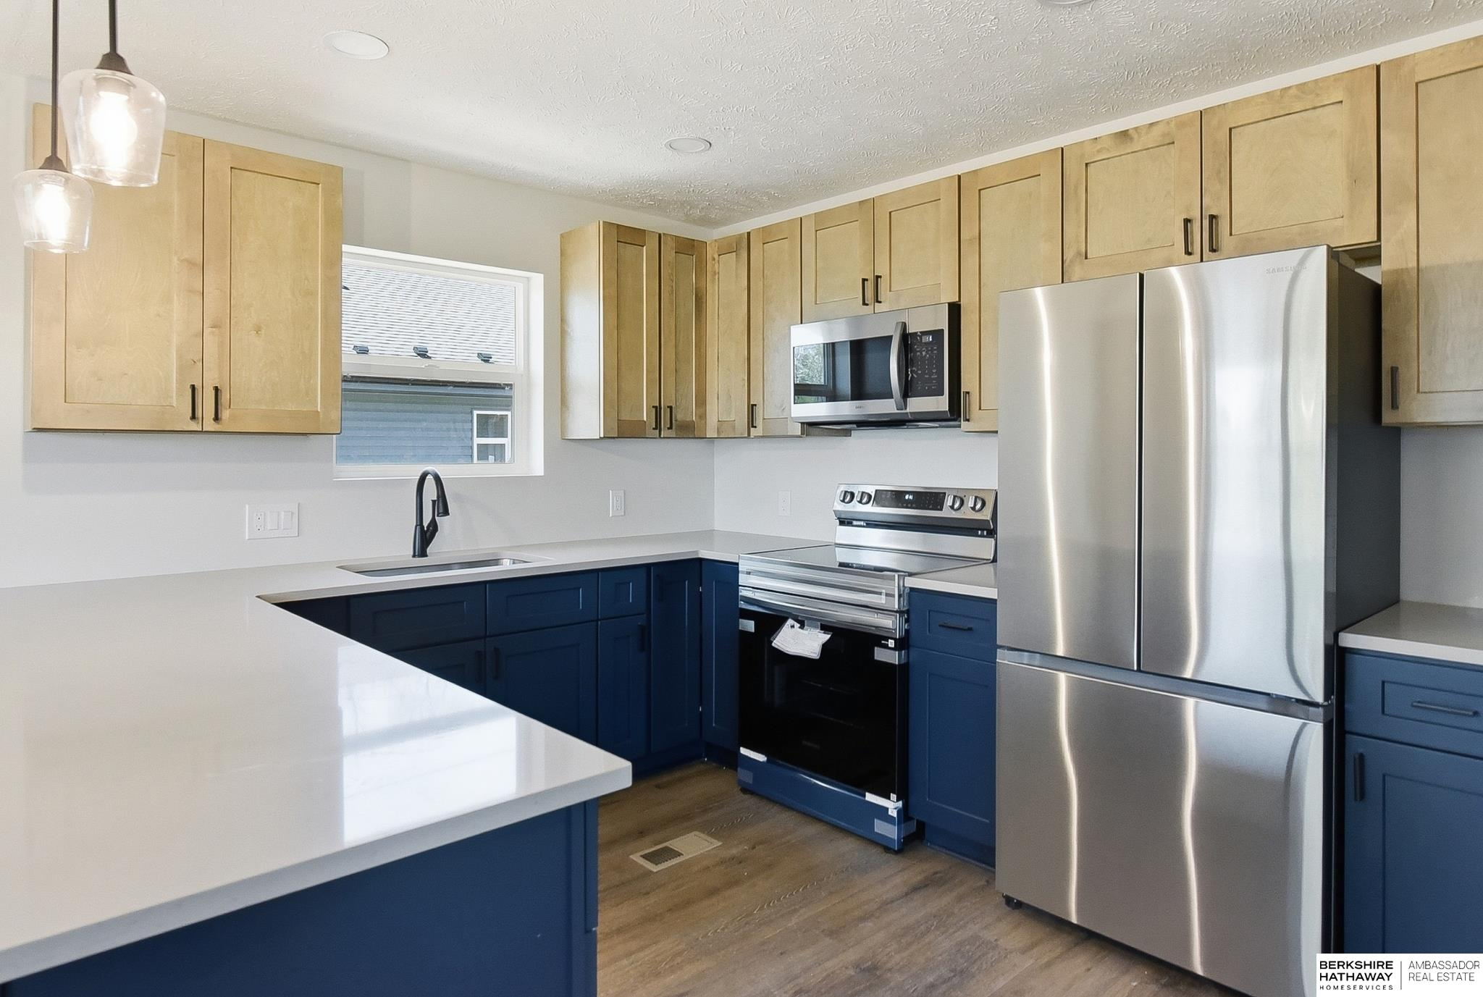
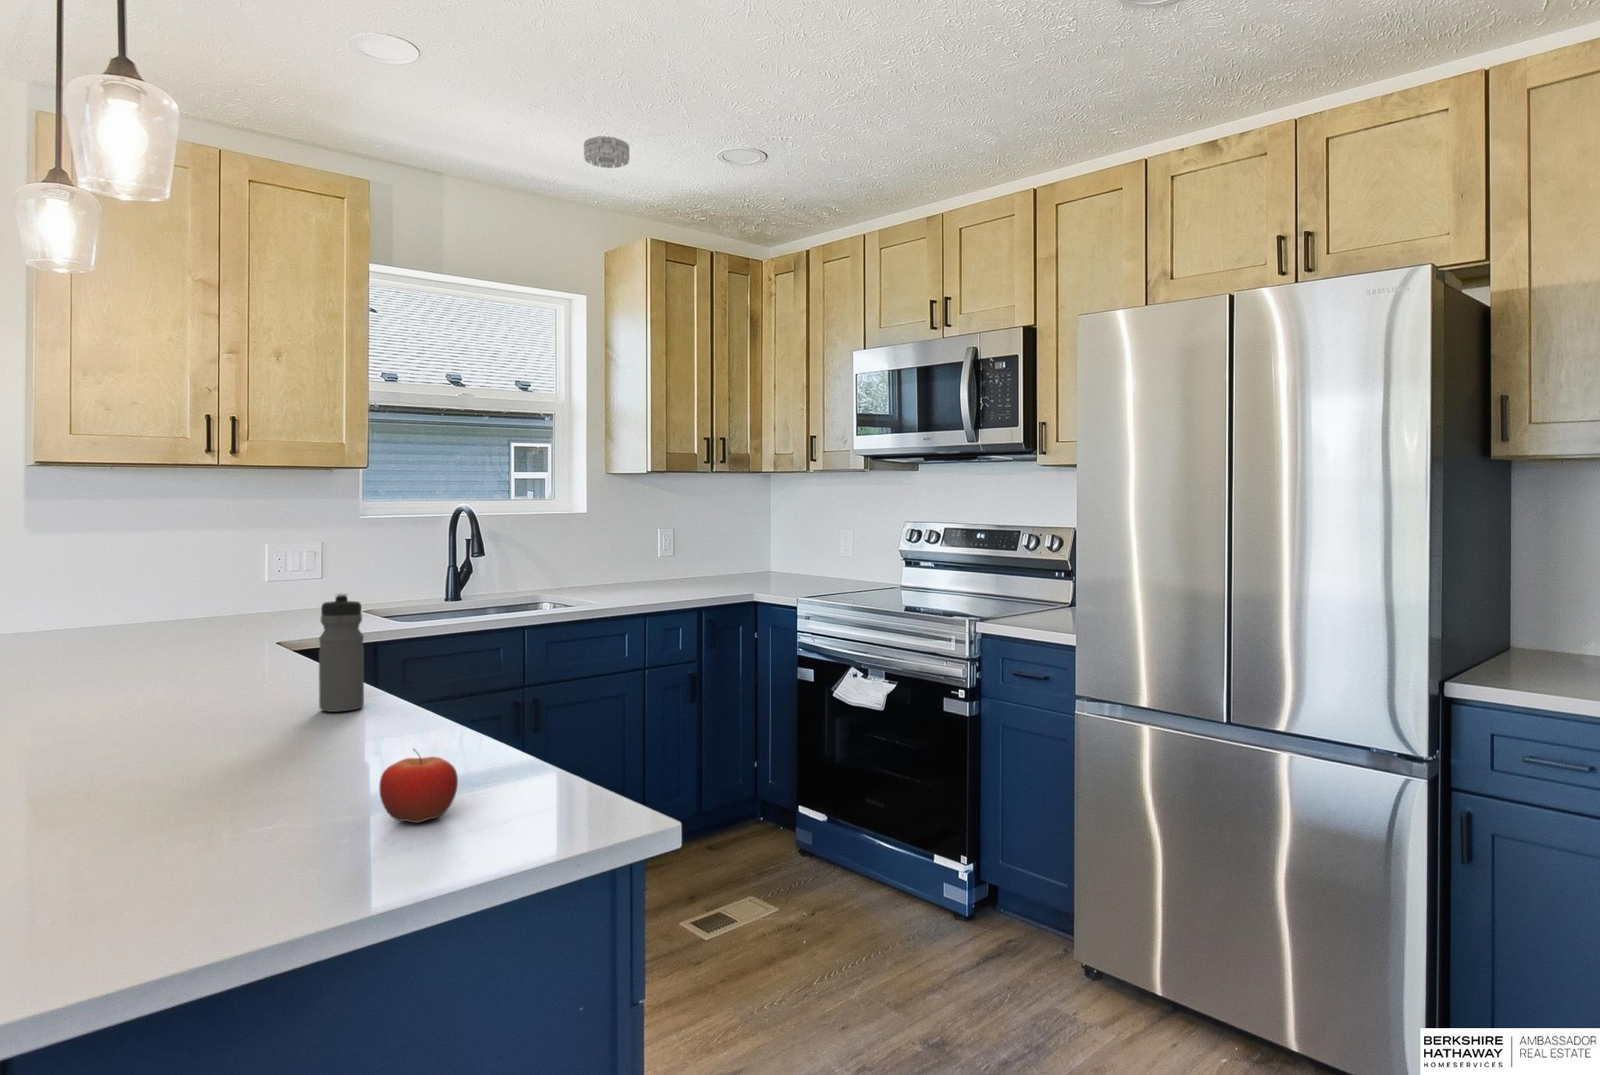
+ smoke detector [583,136,630,169]
+ water bottle [318,593,365,713]
+ fruit [378,747,459,823]
